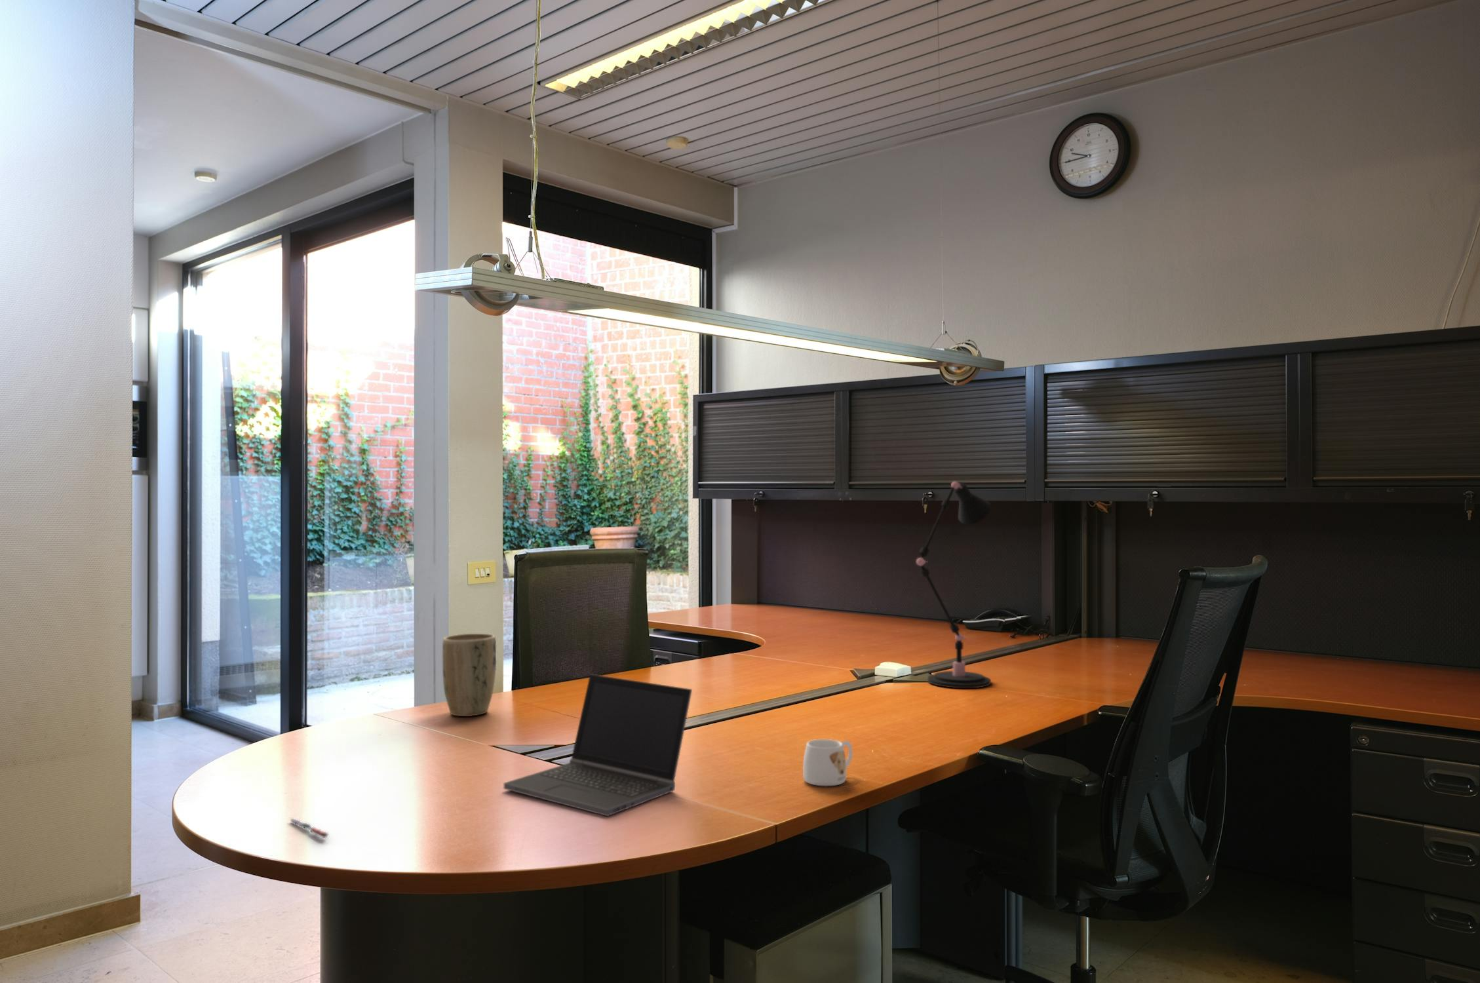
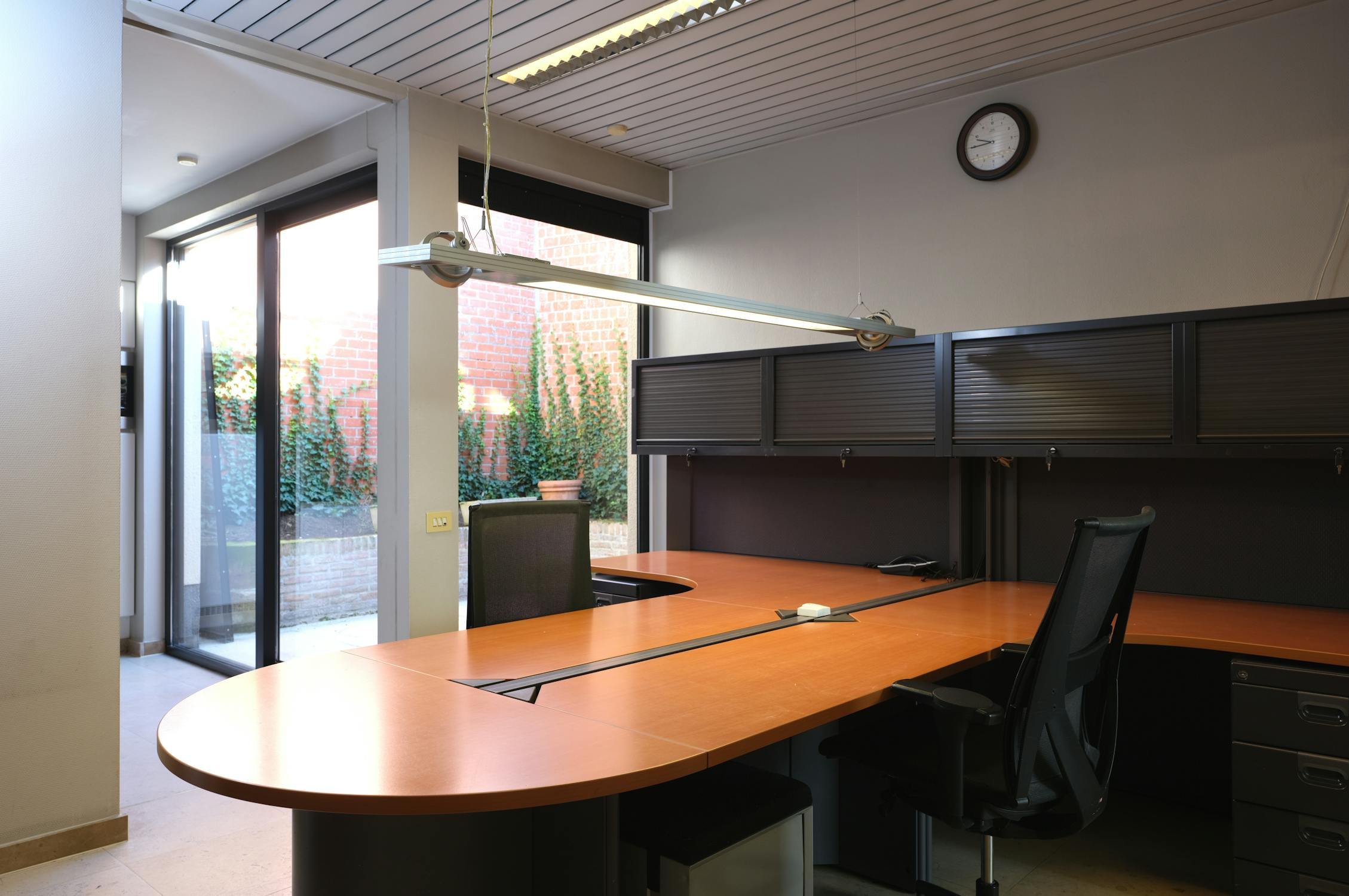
- laptop computer [504,674,692,816]
- desk lamp [916,481,992,689]
- mug [803,738,854,787]
- plant pot [442,633,497,716]
- pen [289,817,330,839]
